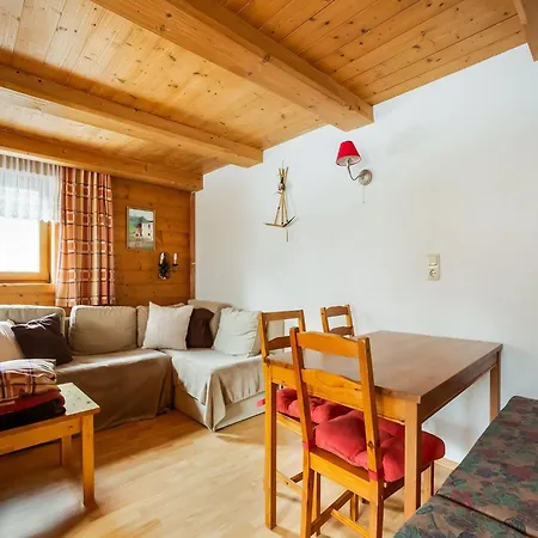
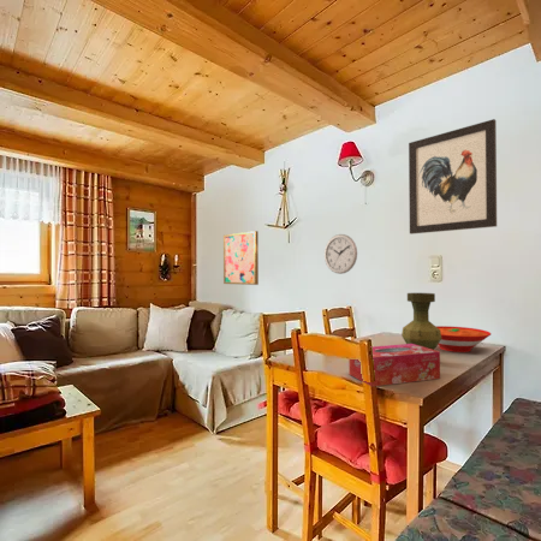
+ tissue box [347,343,441,387]
+ wall art [408,118,498,234]
+ wall art [222,230,260,286]
+ bowl [435,325,492,353]
+ wall clock [323,233,358,275]
+ vase [400,292,441,350]
